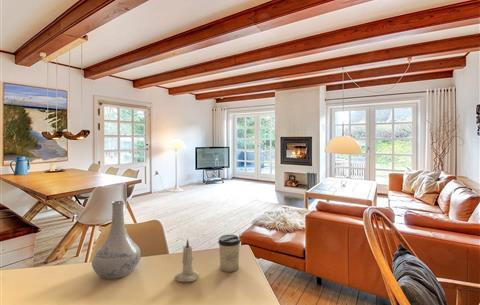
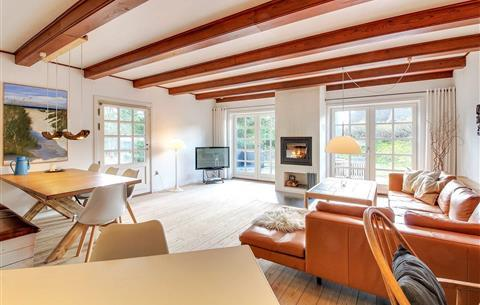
- vase [91,200,142,280]
- cup [217,234,242,273]
- candle [173,238,200,283]
